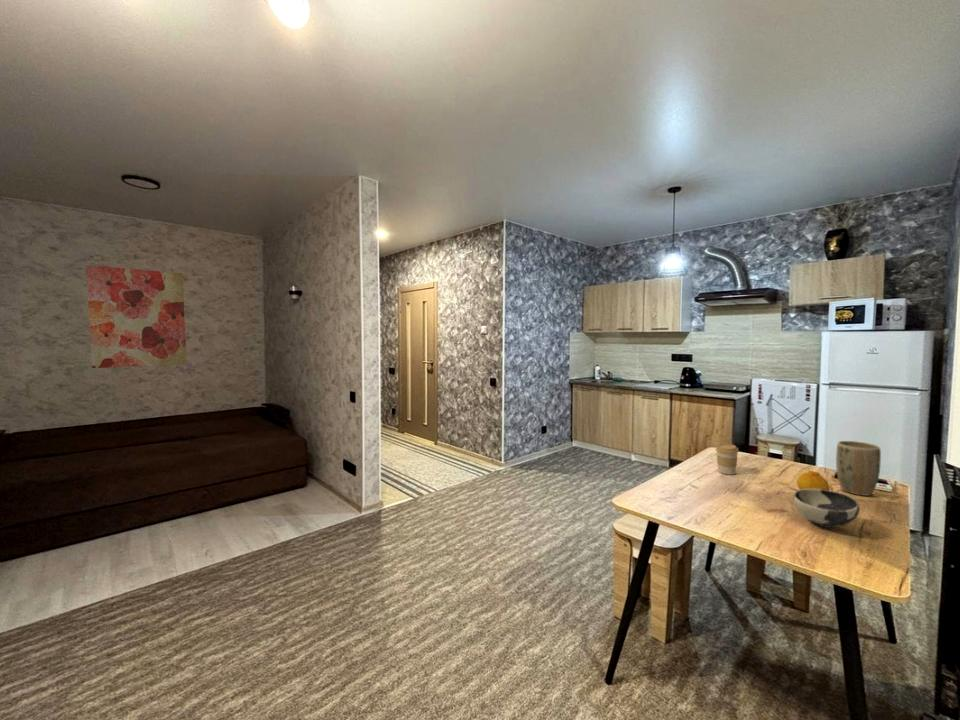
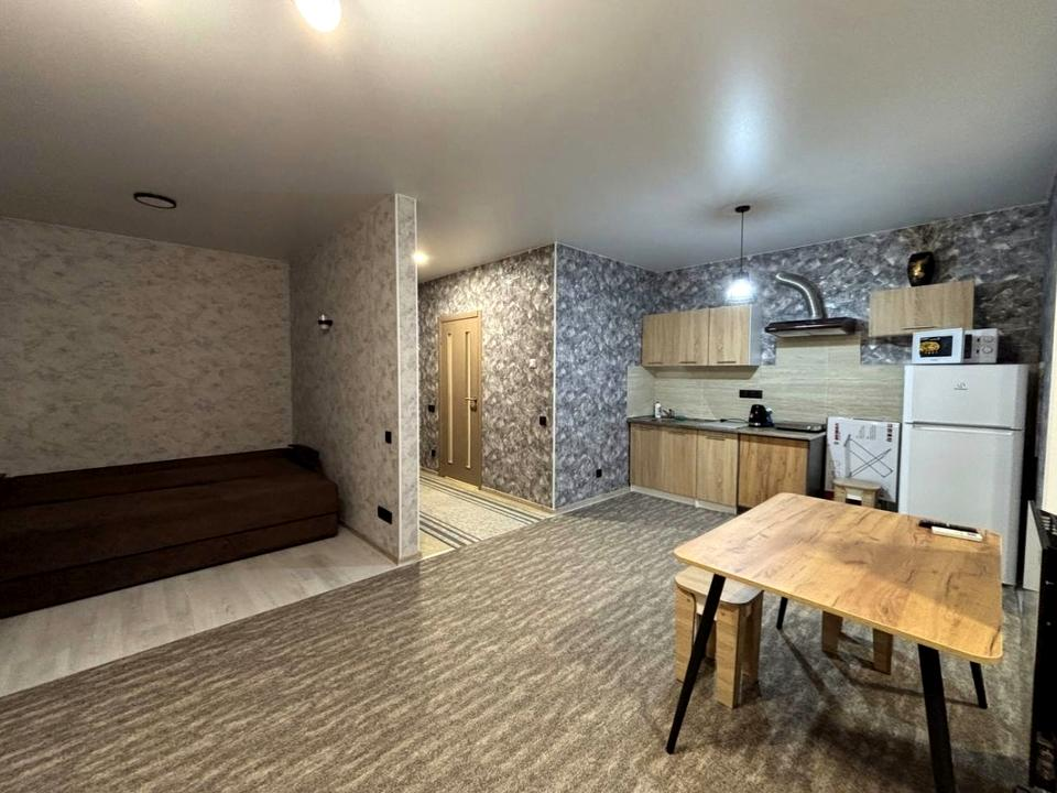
- bowl [792,489,861,529]
- coffee cup [715,443,740,476]
- plant pot [835,440,882,497]
- fruit [796,470,831,491]
- wall art [85,264,188,369]
